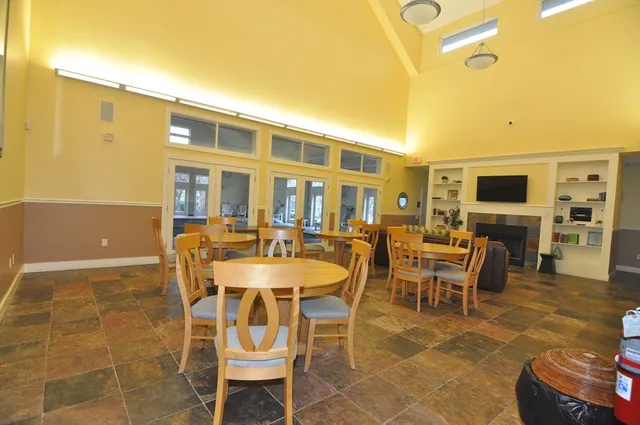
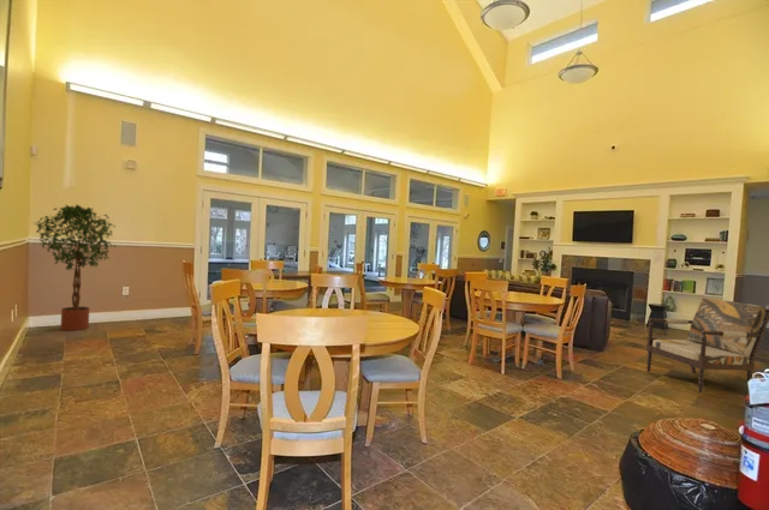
+ potted tree [31,203,117,331]
+ armchair [645,296,769,394]
